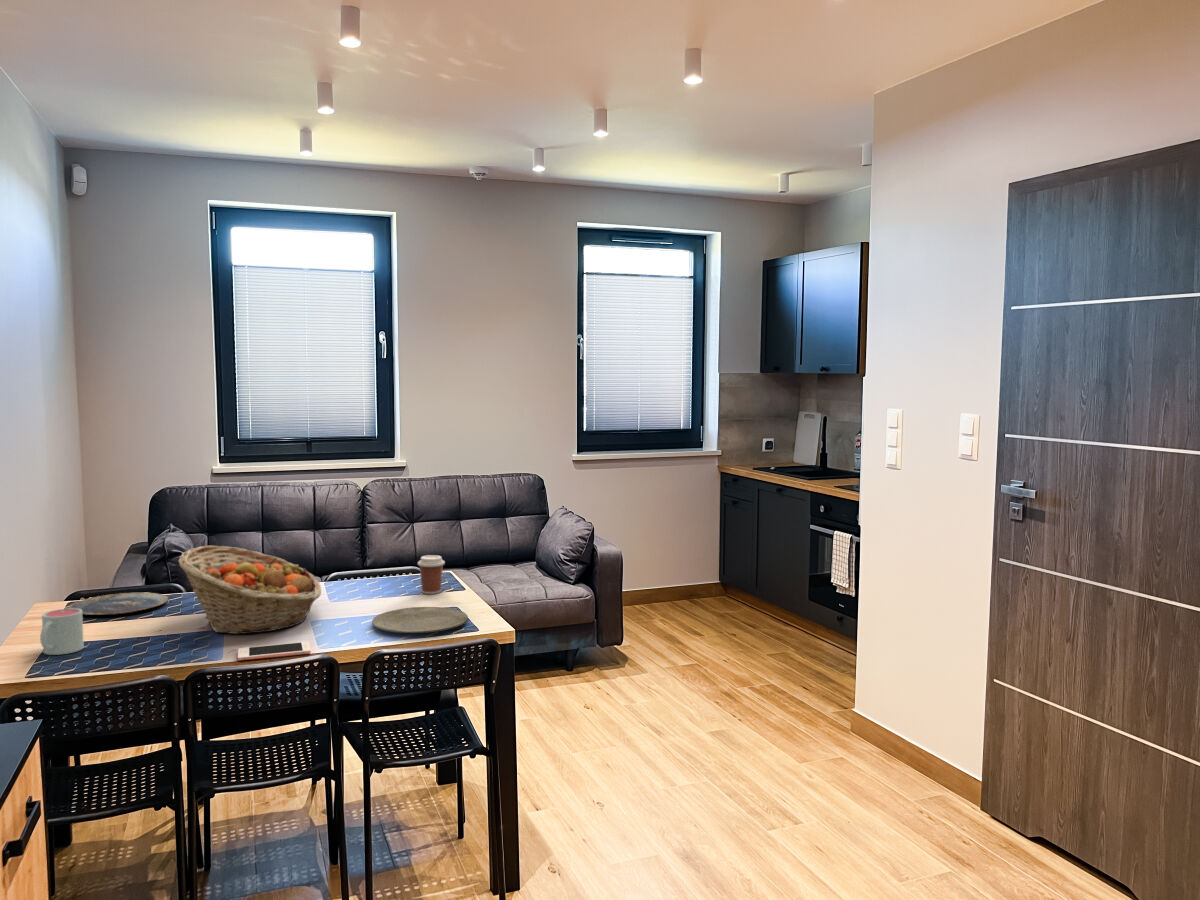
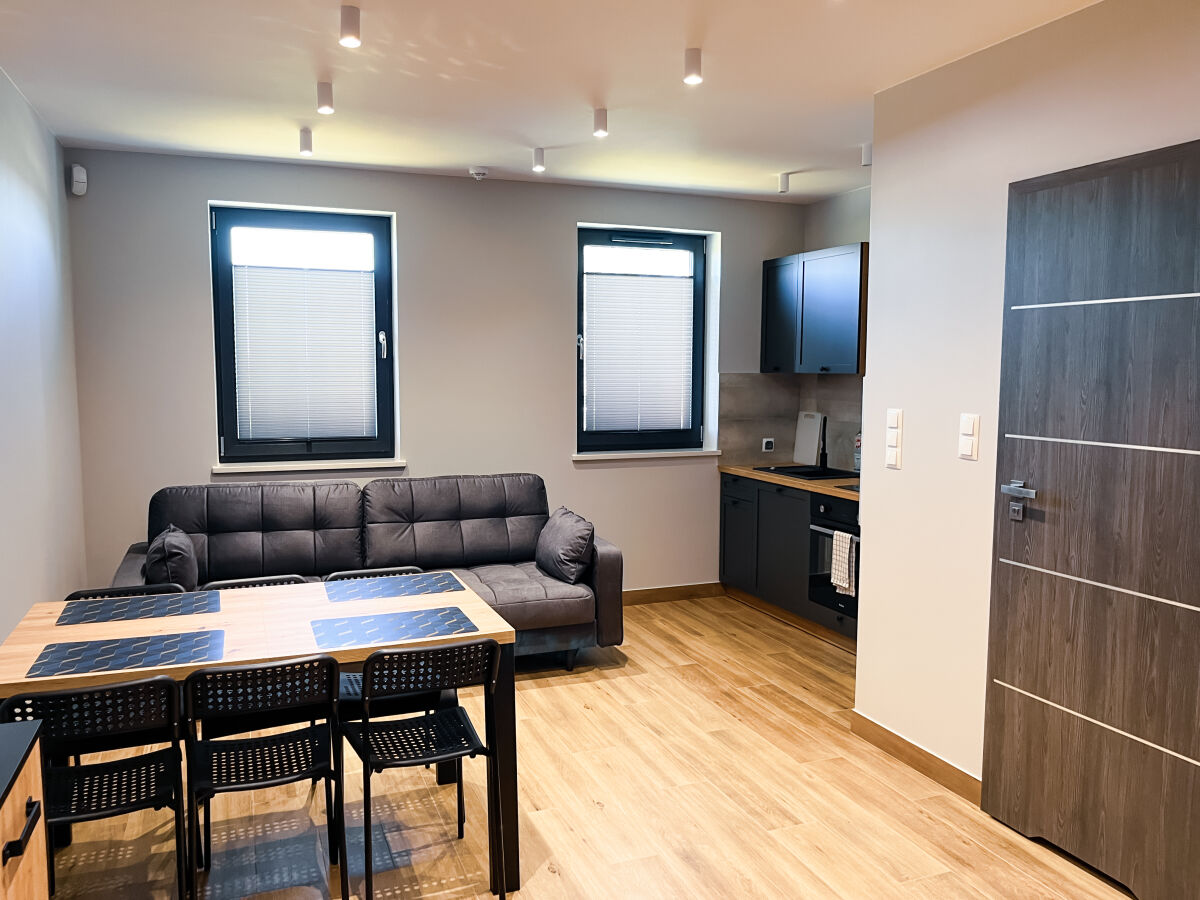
- coffee cup [417,554,446,595]
- cell phone [237,641,312,662]
- fruit basket [177,545,322,635]
- mug [39,608,85,656]
- plate [371,606,469,634]
- plate [67,592,169,616]
